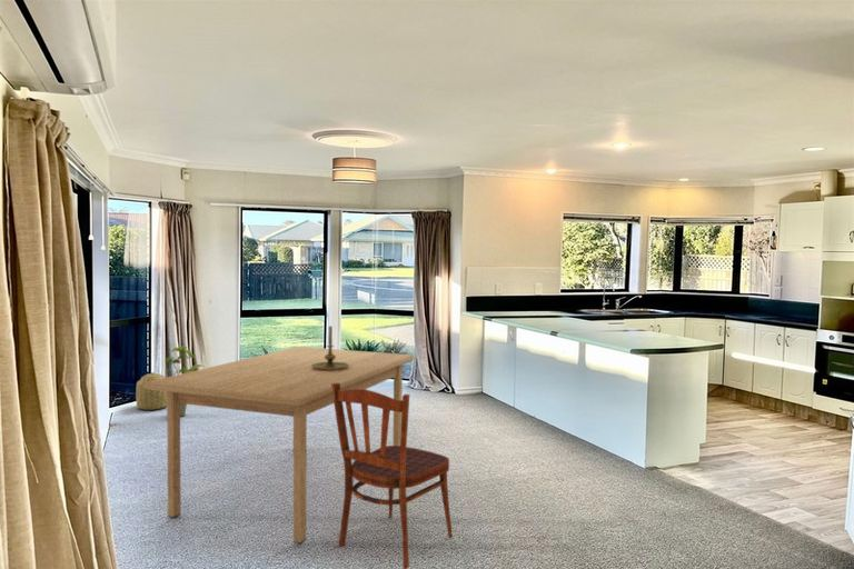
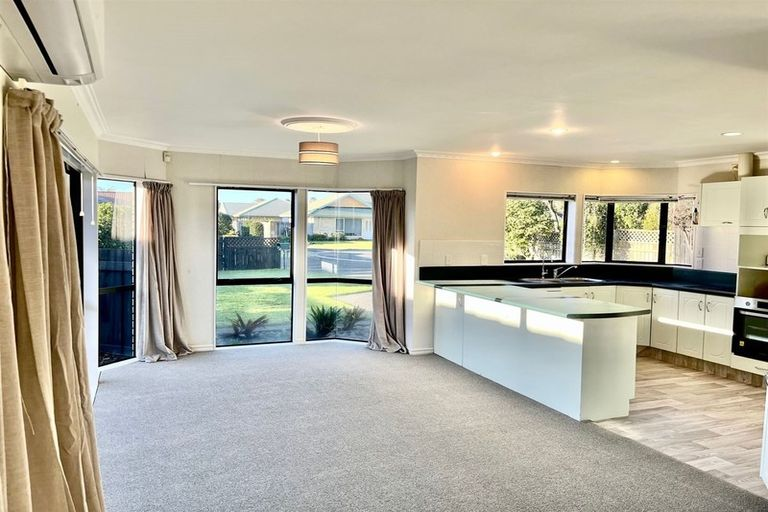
- dining chair [331,382,454,569]
- candle holder [311,326,349,370]
- house plant [163,345,206,417]
- table [145,346,415,545]
- basket [135,371,167,411]
